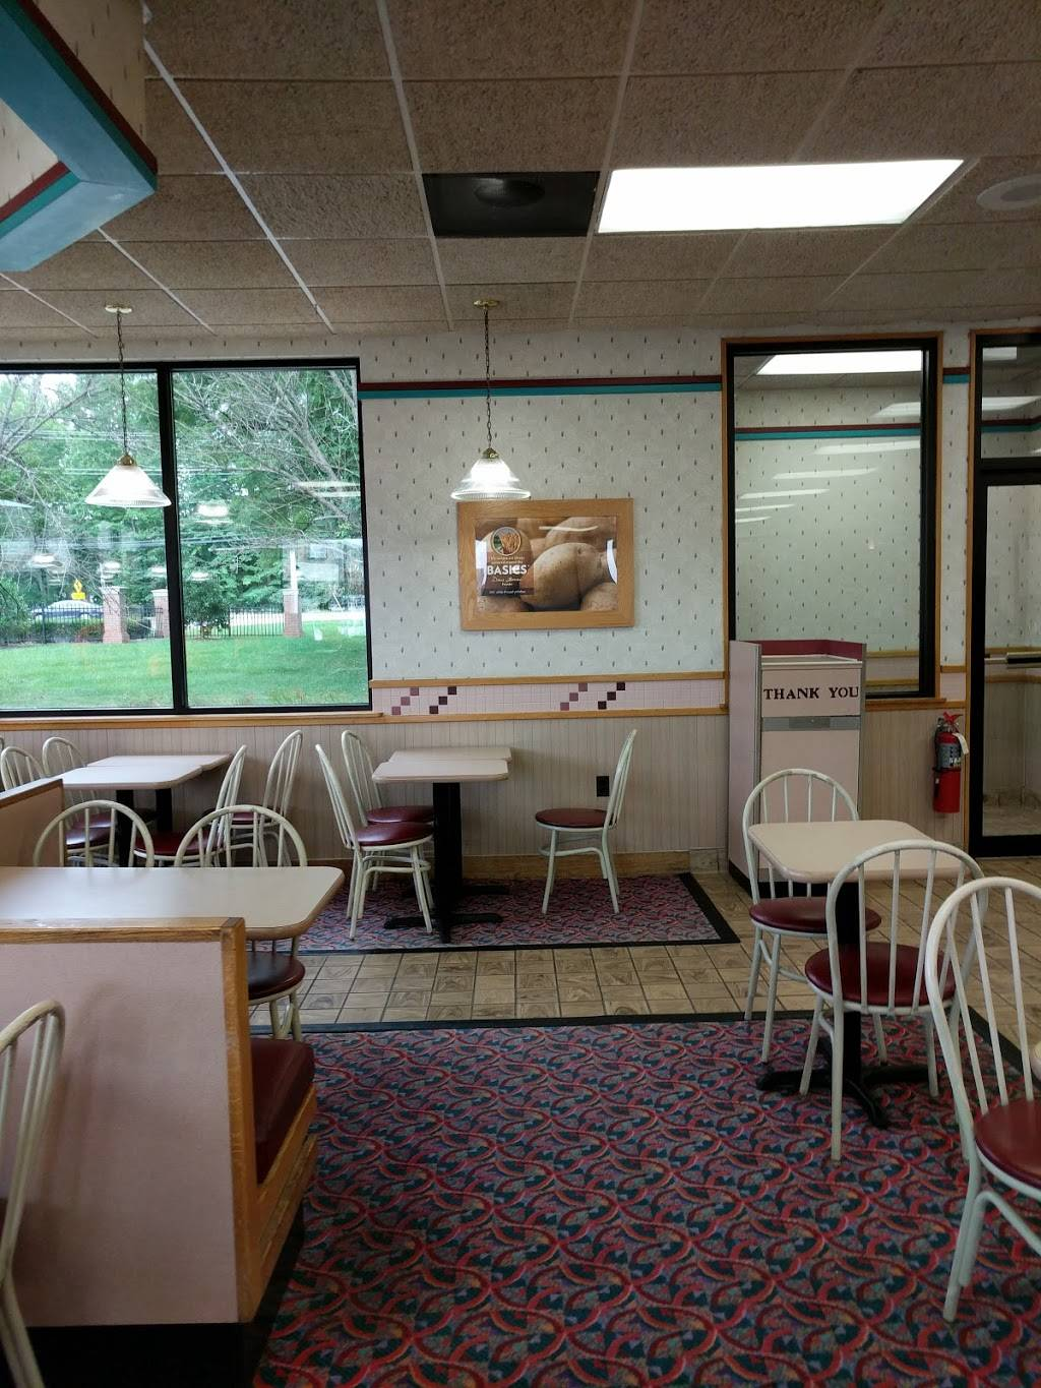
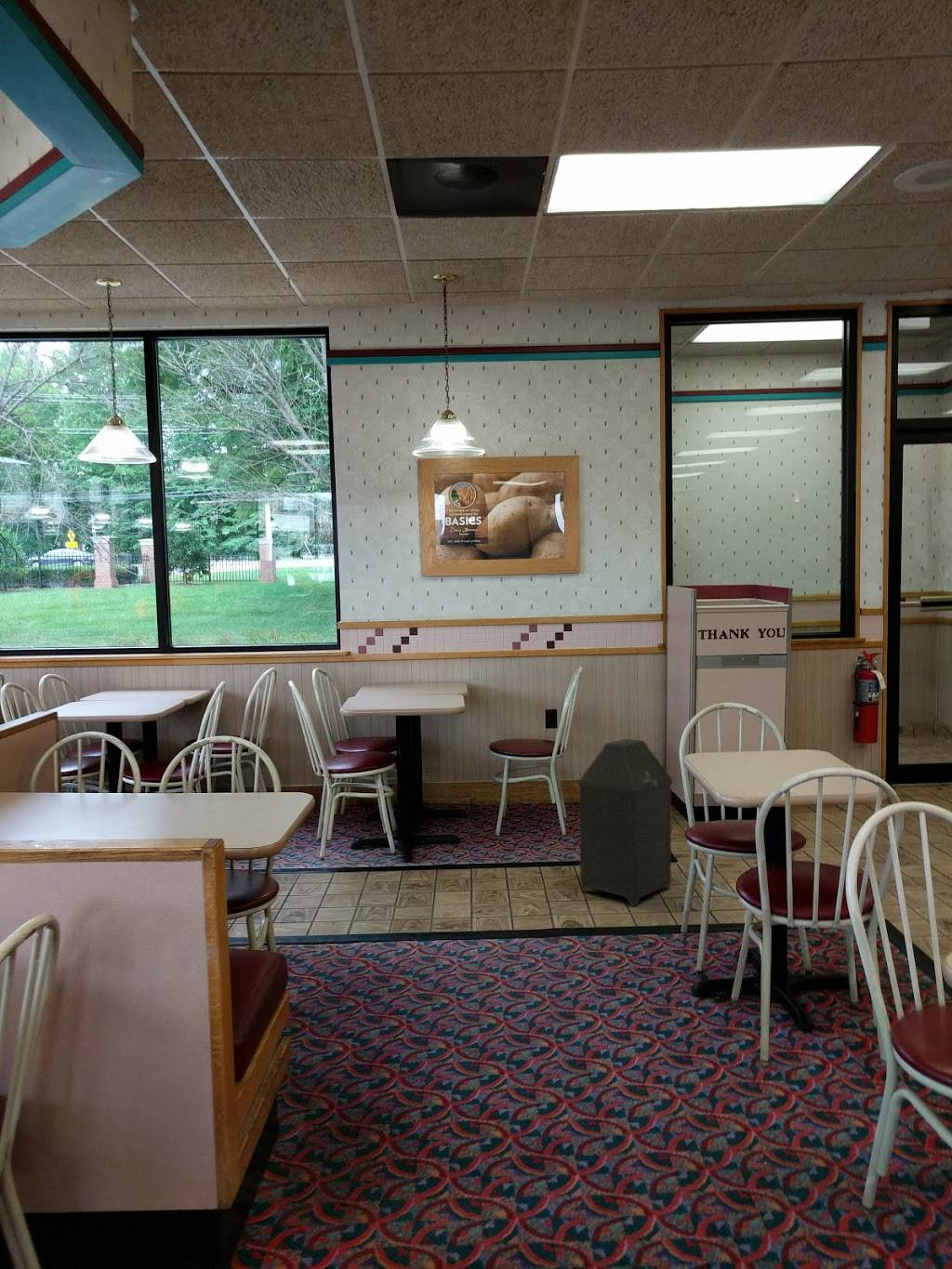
+ trash can [576,738,673,906]
